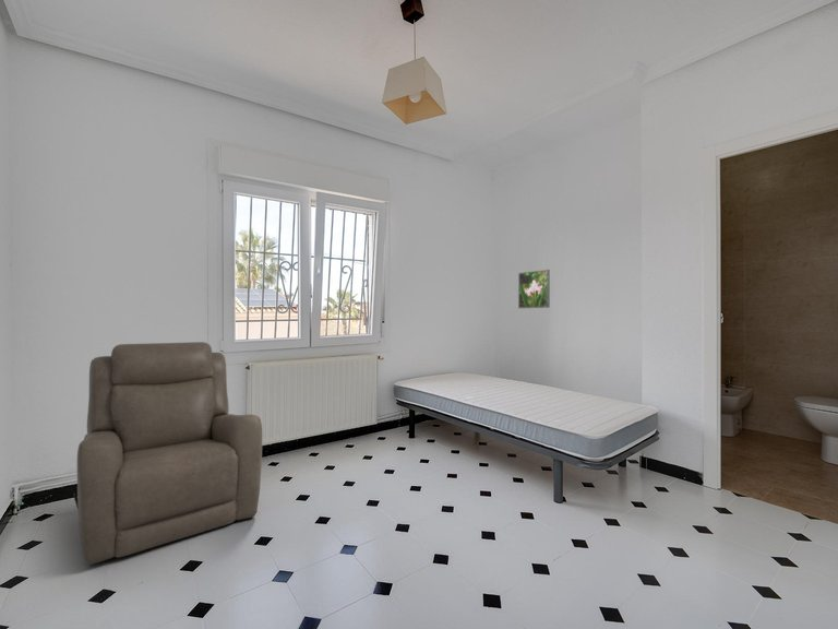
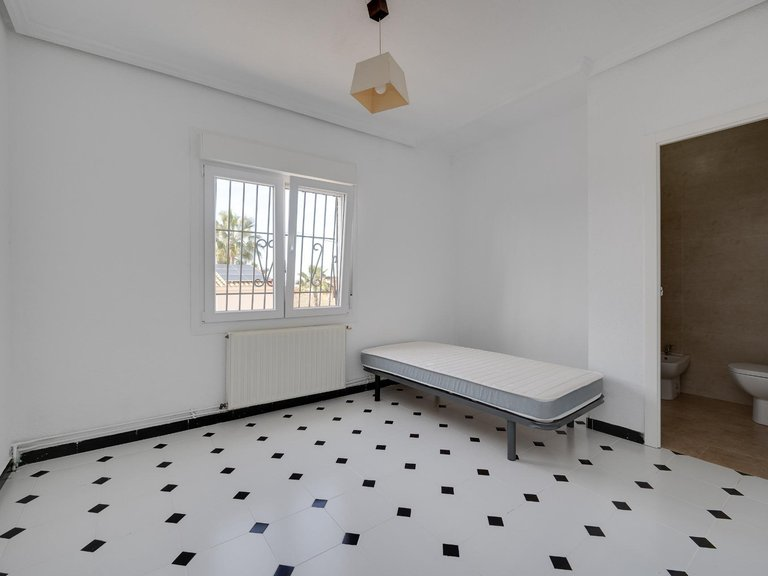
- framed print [517,269,551,309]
- chair [72,341,263,566]
